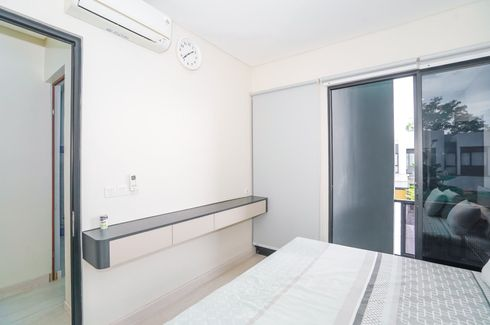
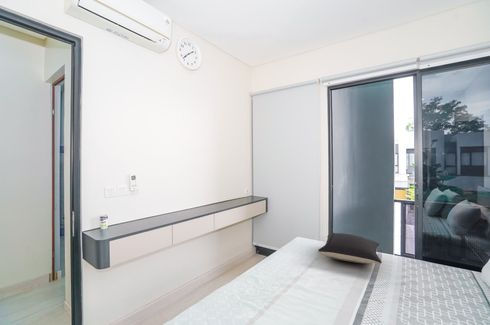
+ pillow [318,232,383,265]
